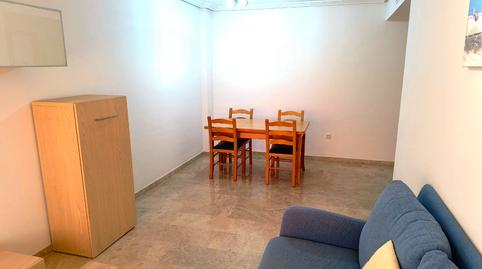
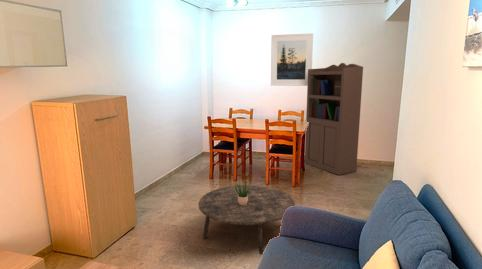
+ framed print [270,32,314,87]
+ bookcase [304,62,364,176]
+ coffee table [198,184,296,256]
+ potted plant [234,179,252,205]
